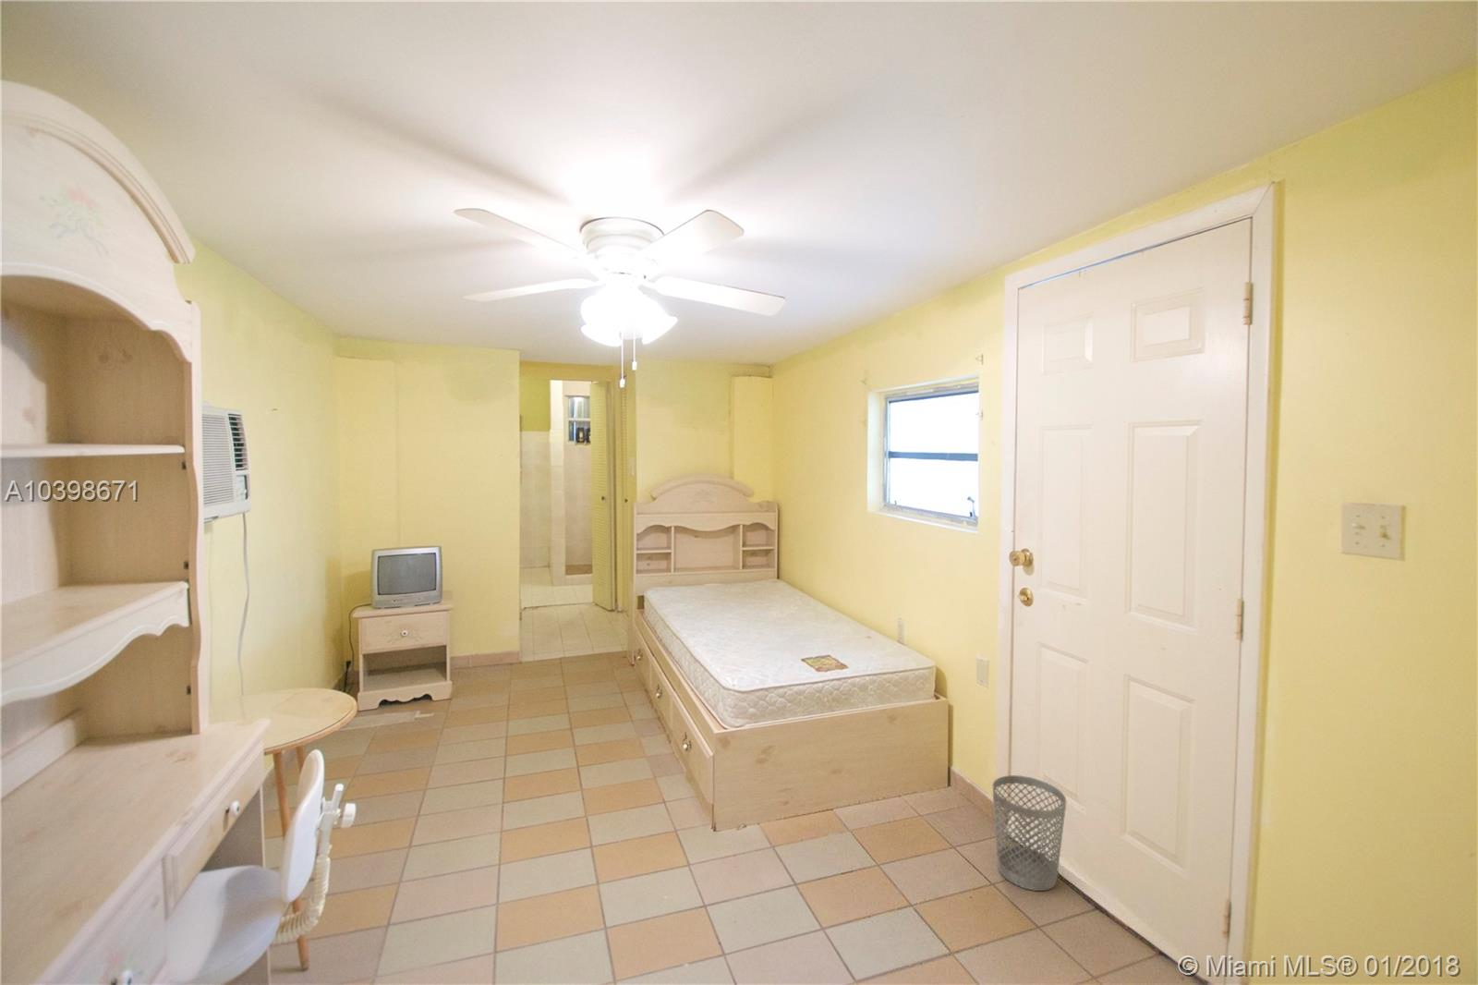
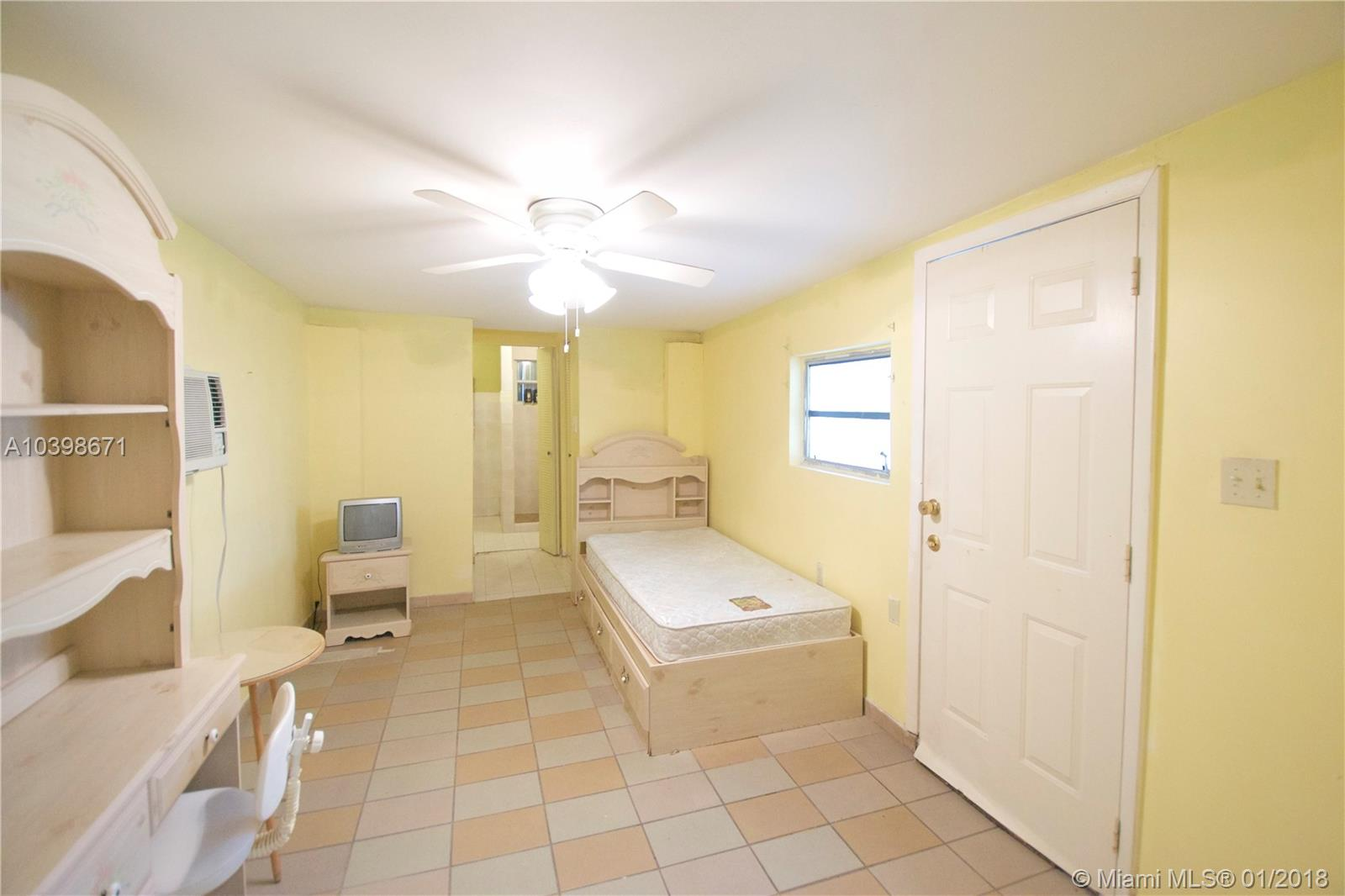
- wastebasket [991,774,1067,892]
